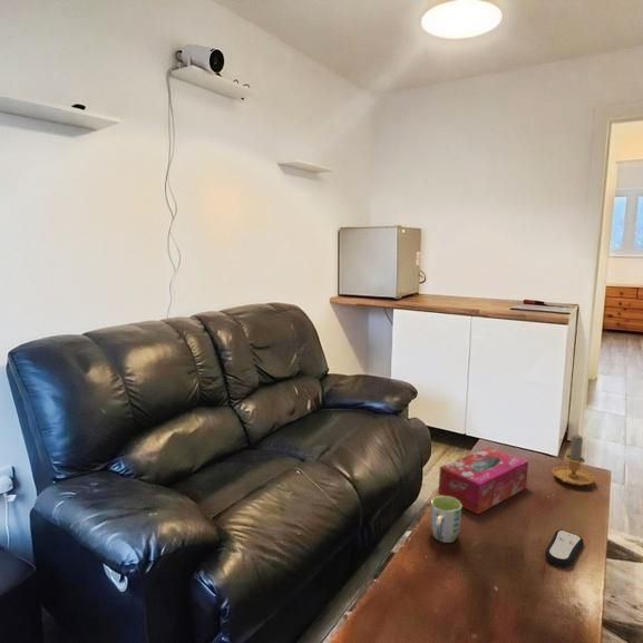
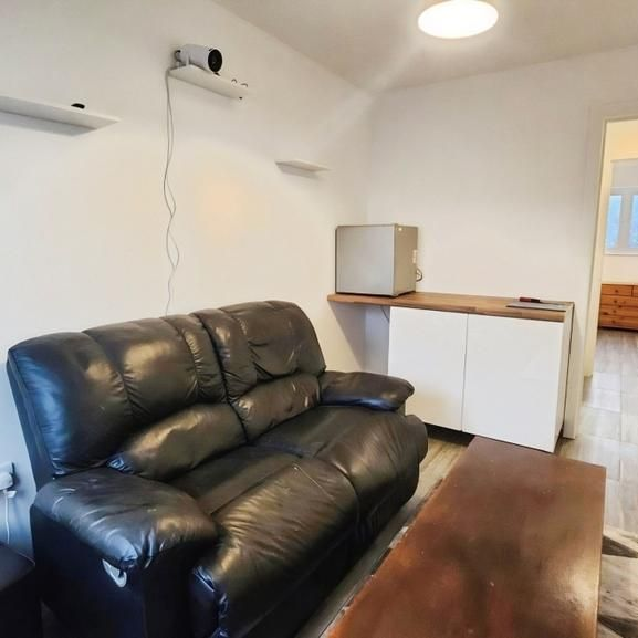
- mug [429,495,462,544]
- remote control [544,529,585,567]
- candle [552,433,596,487]
- tissue box [437,446,529,516]
